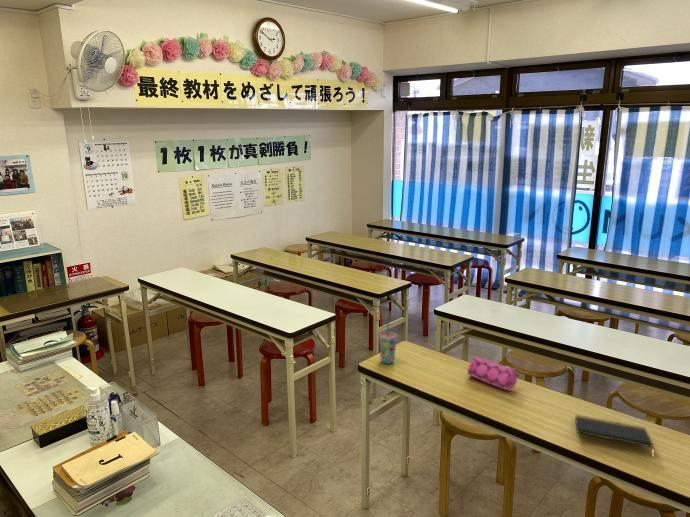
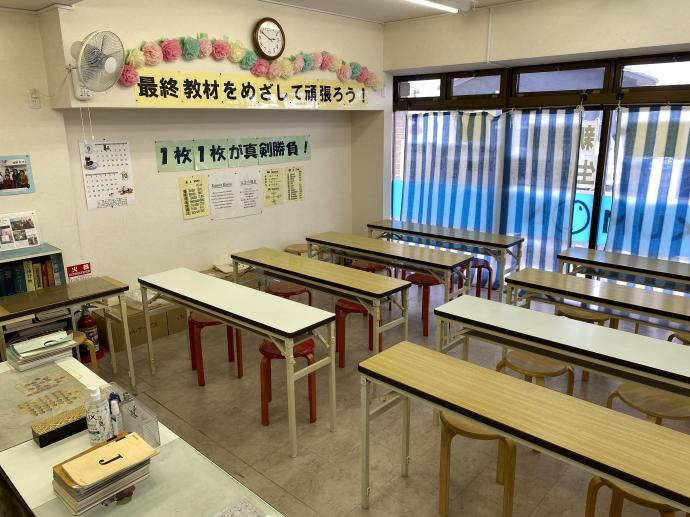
- notepad [574,414,654,448]
- pencil case [466,355,521,392]
- cup [378,320,398,365]
